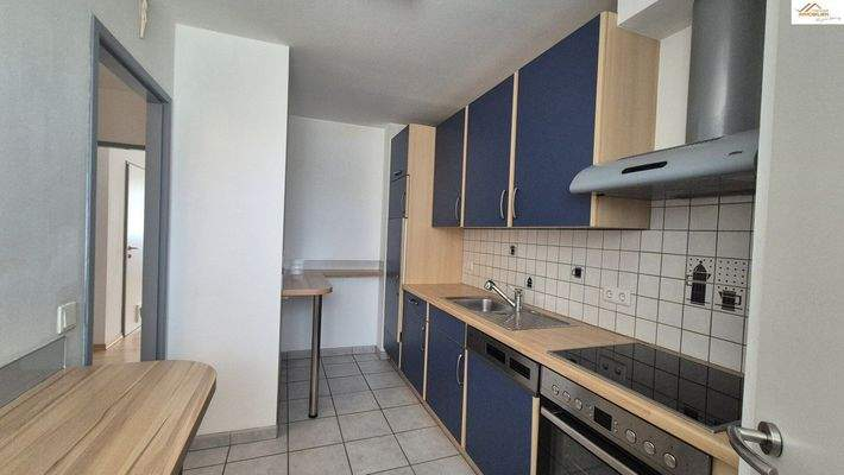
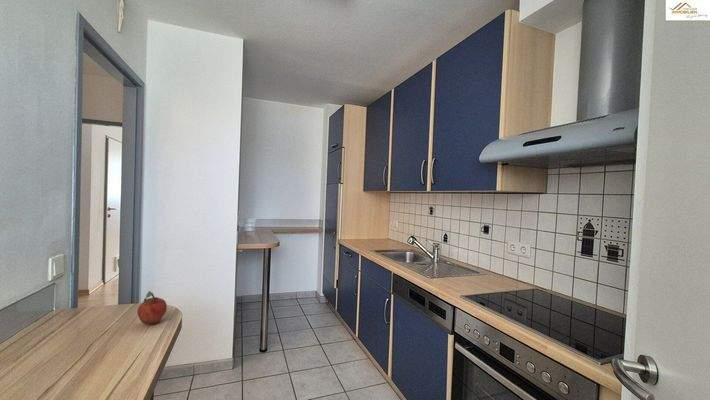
+ fruit [136,290,168,326]
